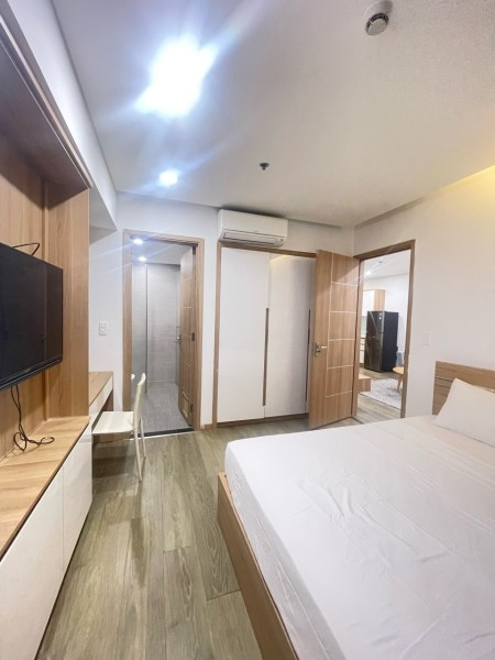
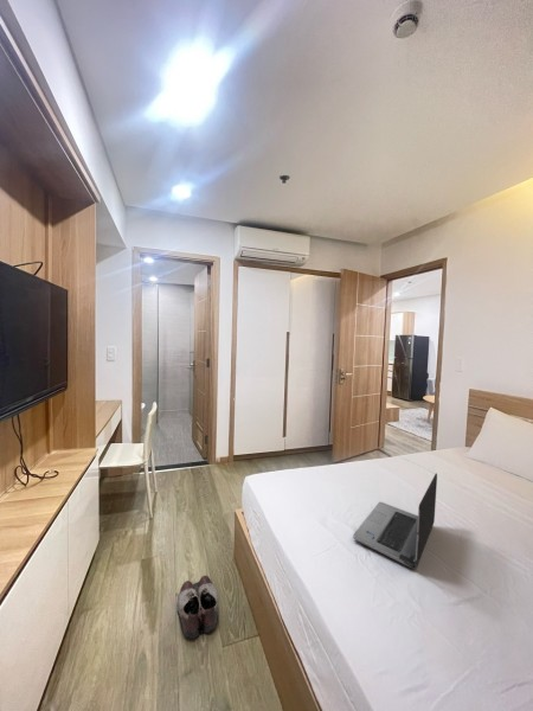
+ laptop computer [352,472,438,570]
+ shoe [175,575,219,640]
